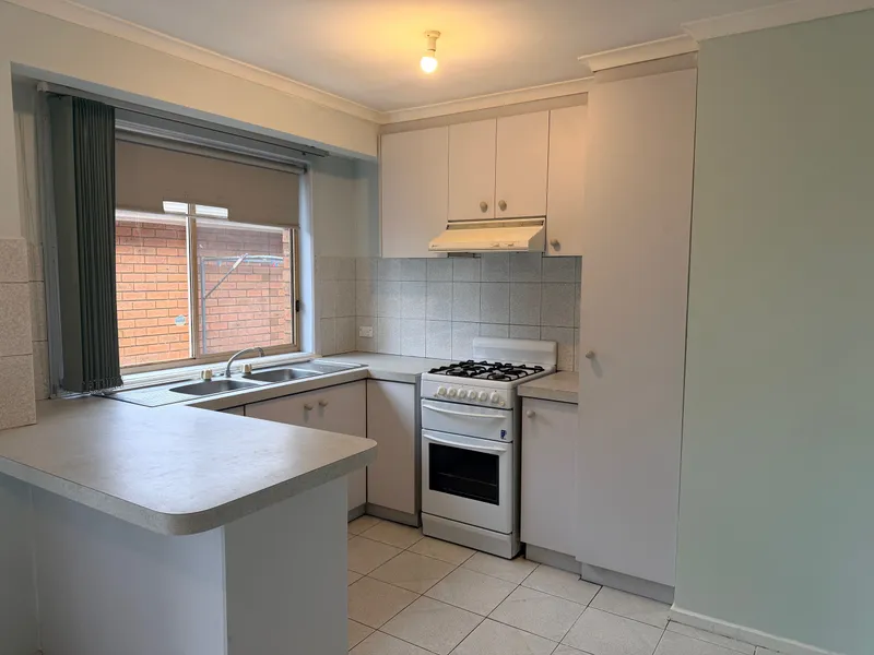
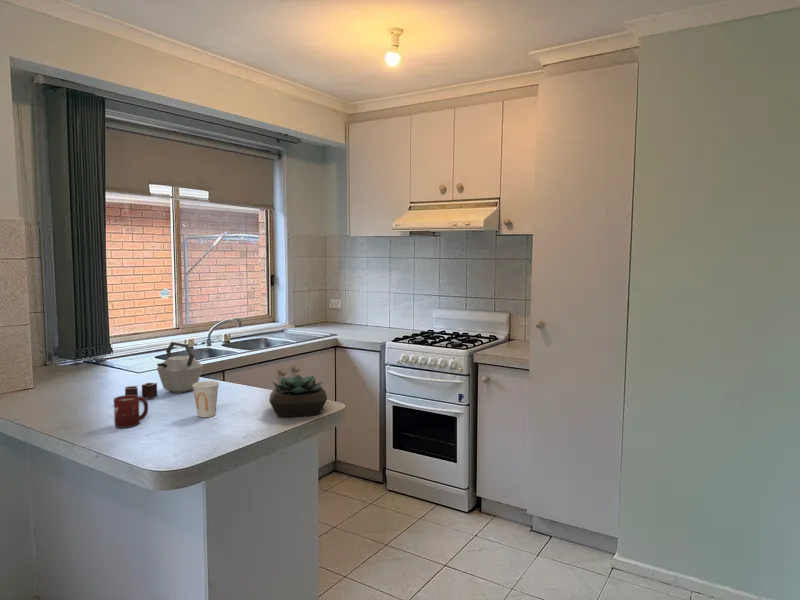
+ cup [193,380,220,418]
+ succulent plant [268,373,328,418]
+ cup [113,394,149,429]
+ kettle [124,341,204,400]
